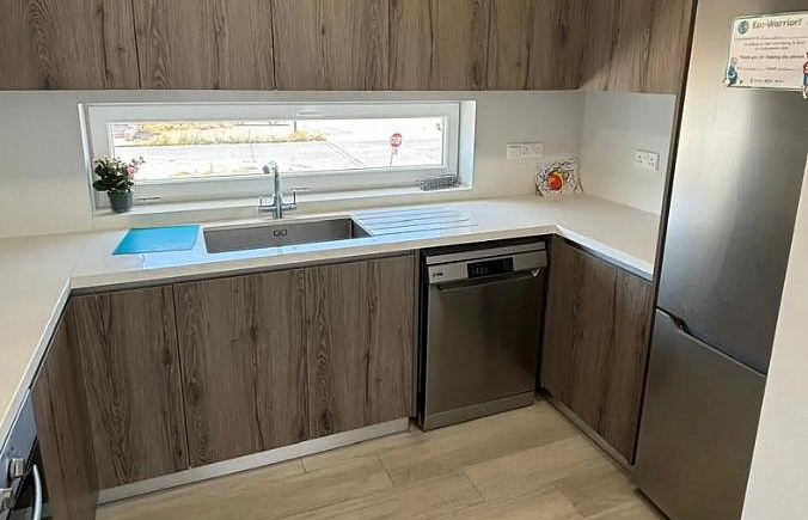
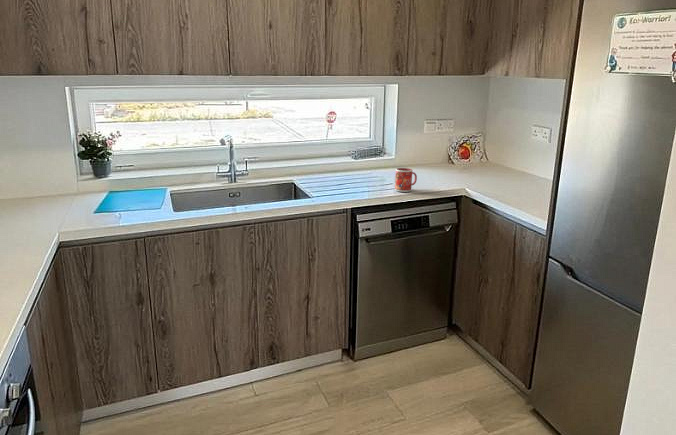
+ mug [394,167,418,193]
